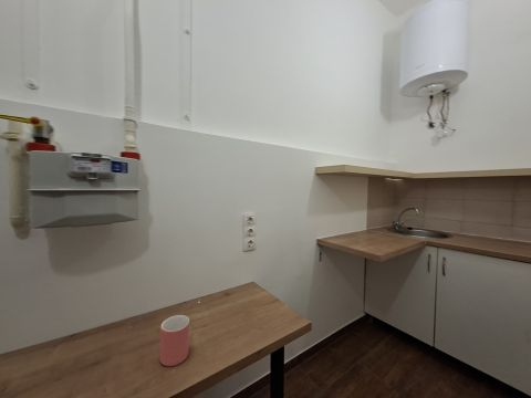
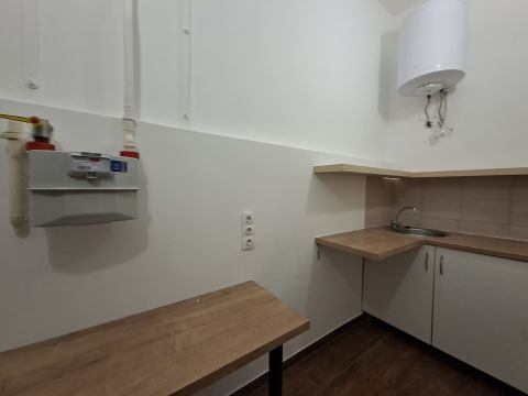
- mug [159,314,190,367]
